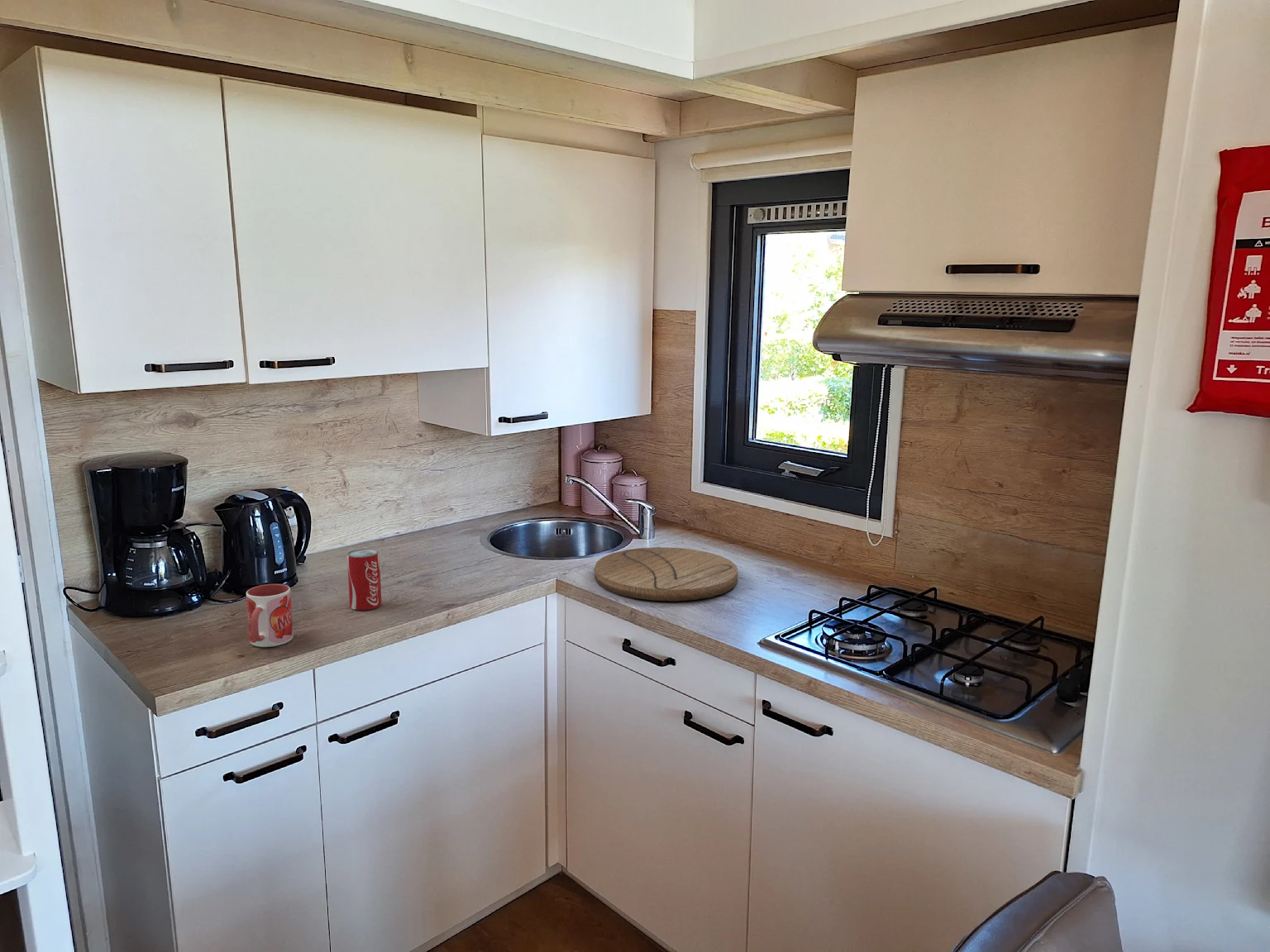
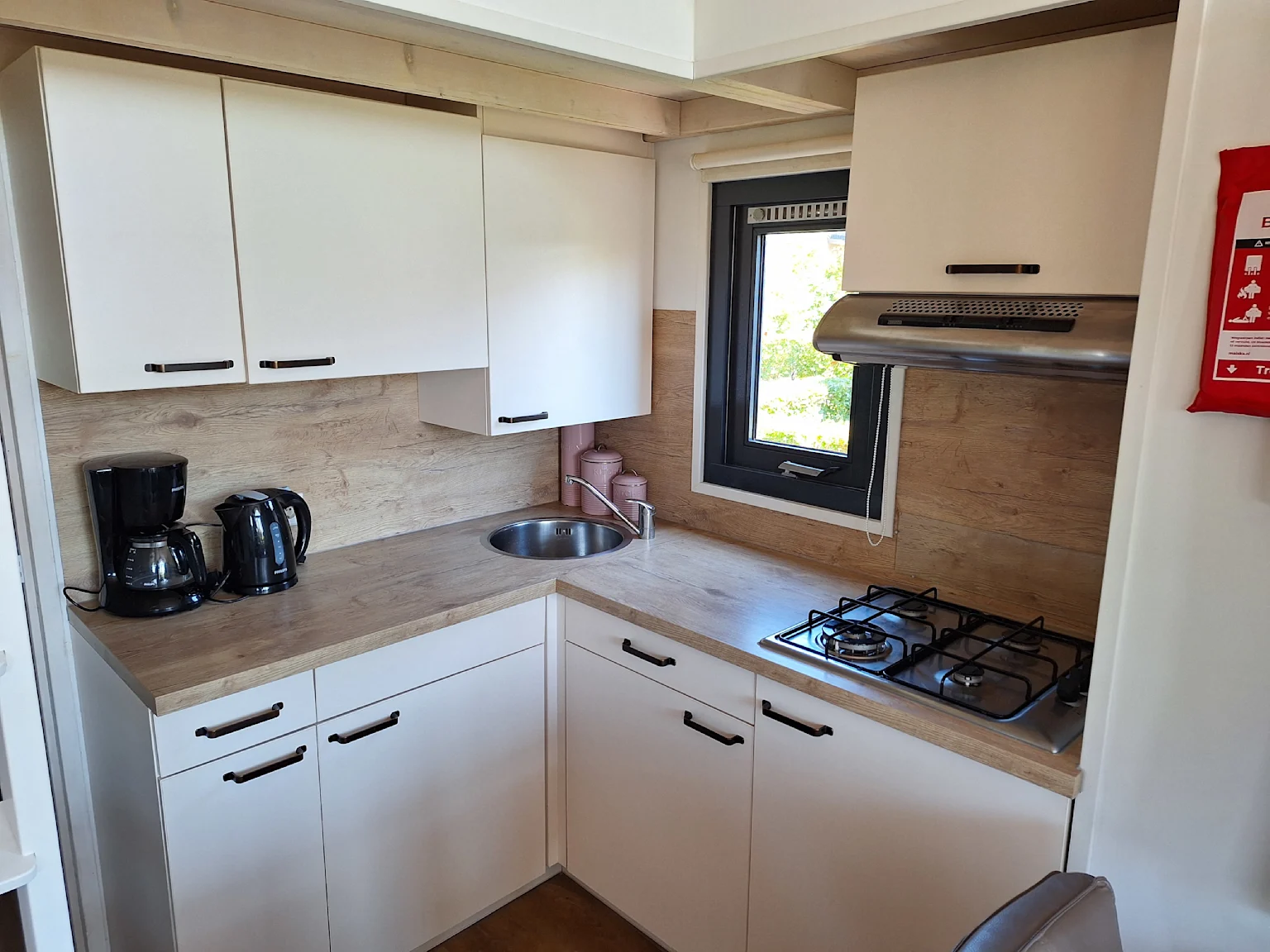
- beverage can [346,548,382,611]
- cutting board [594,546,739,602]
- mug [246,583,294,648]
